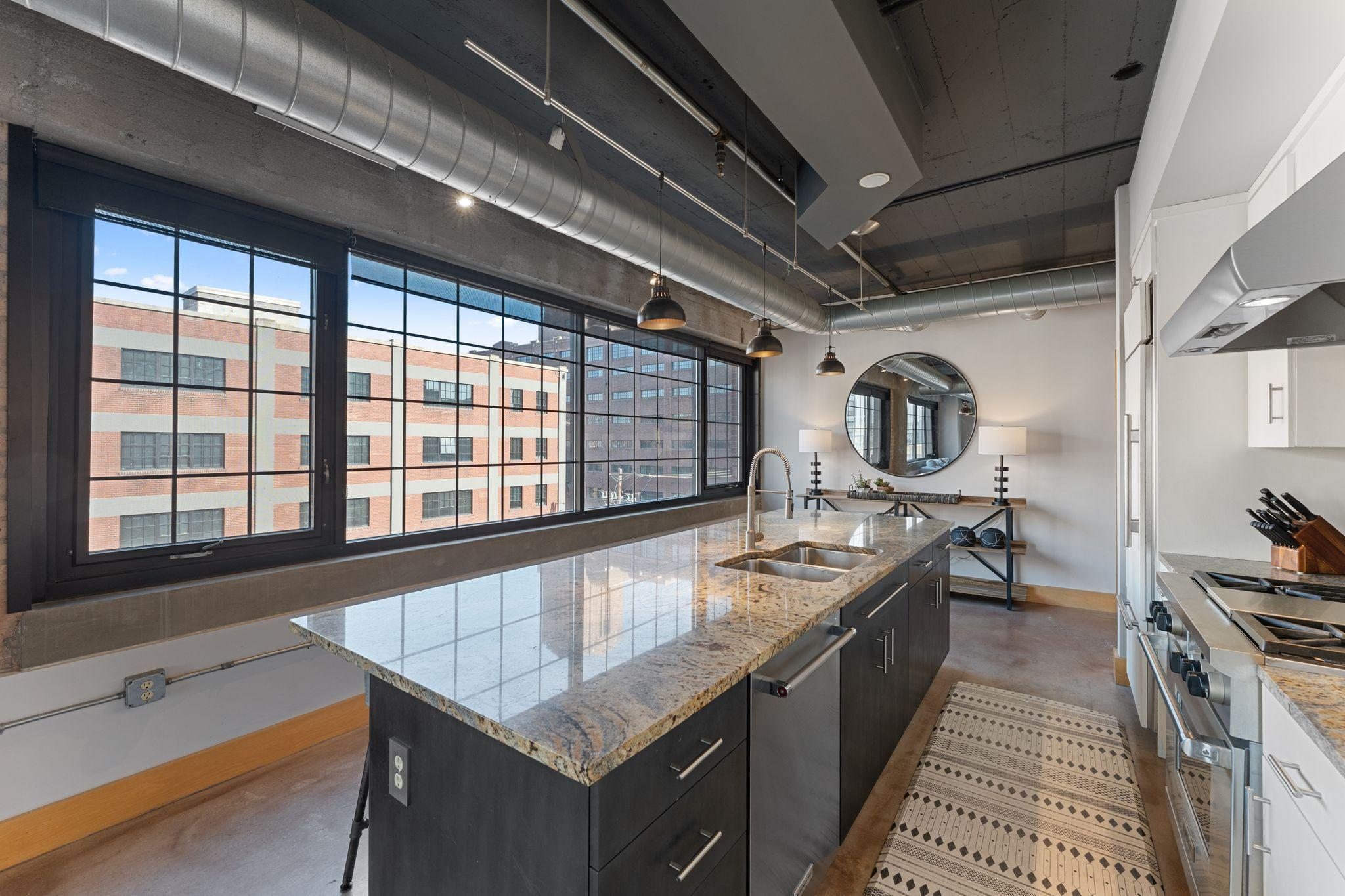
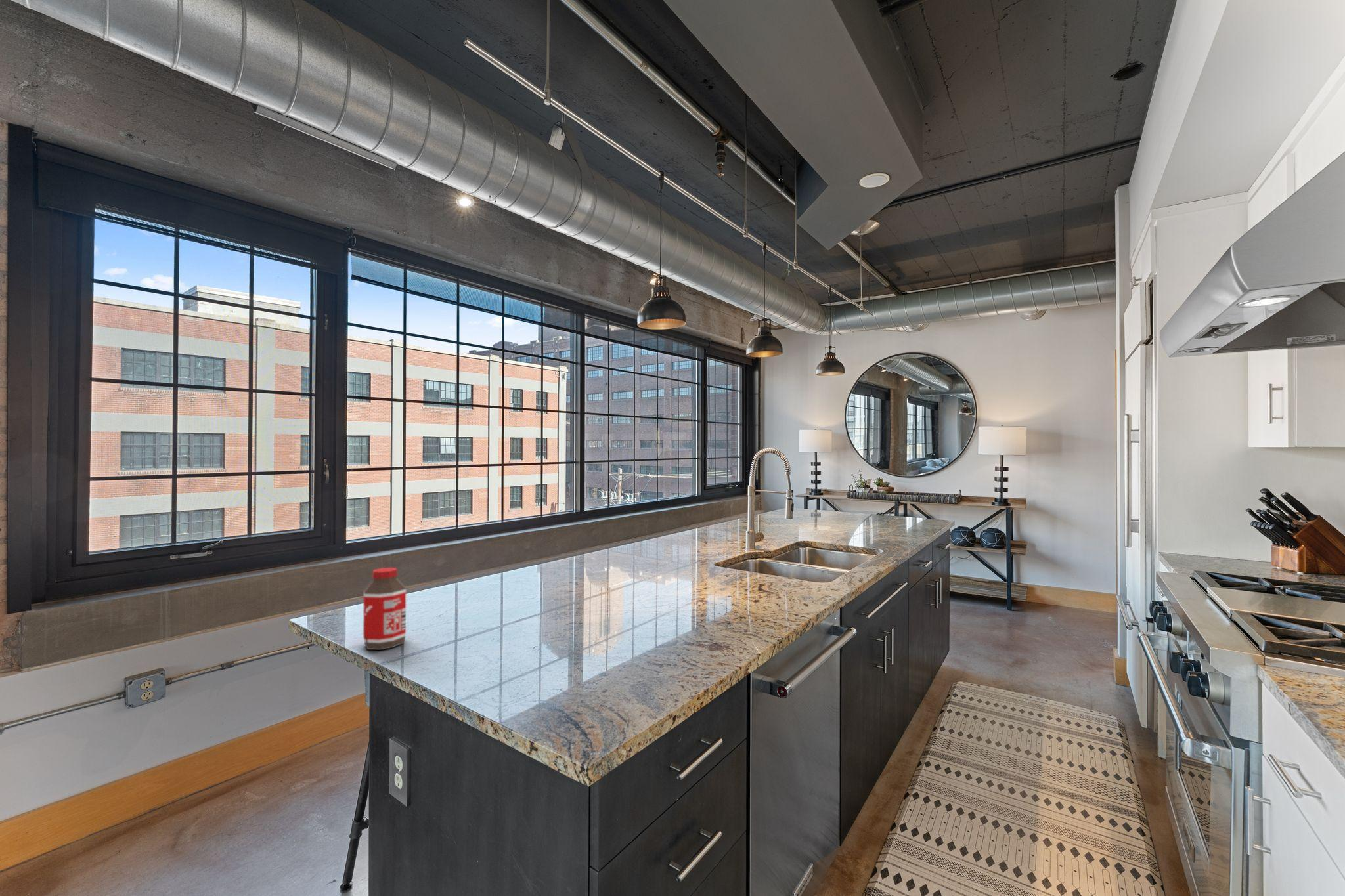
+ bottle [363,567,407,651]
